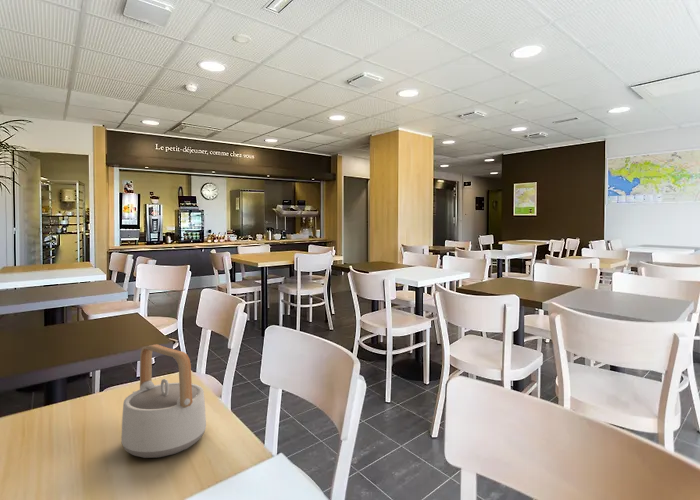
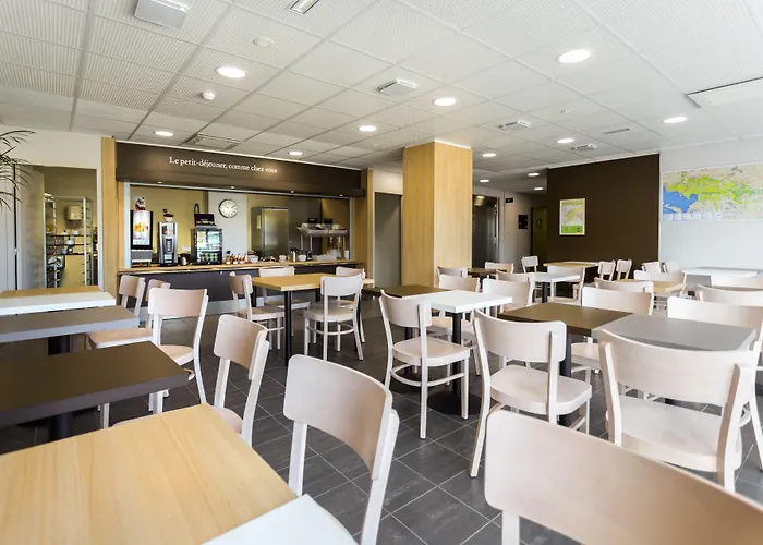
- teapot [120,343,207,459]
